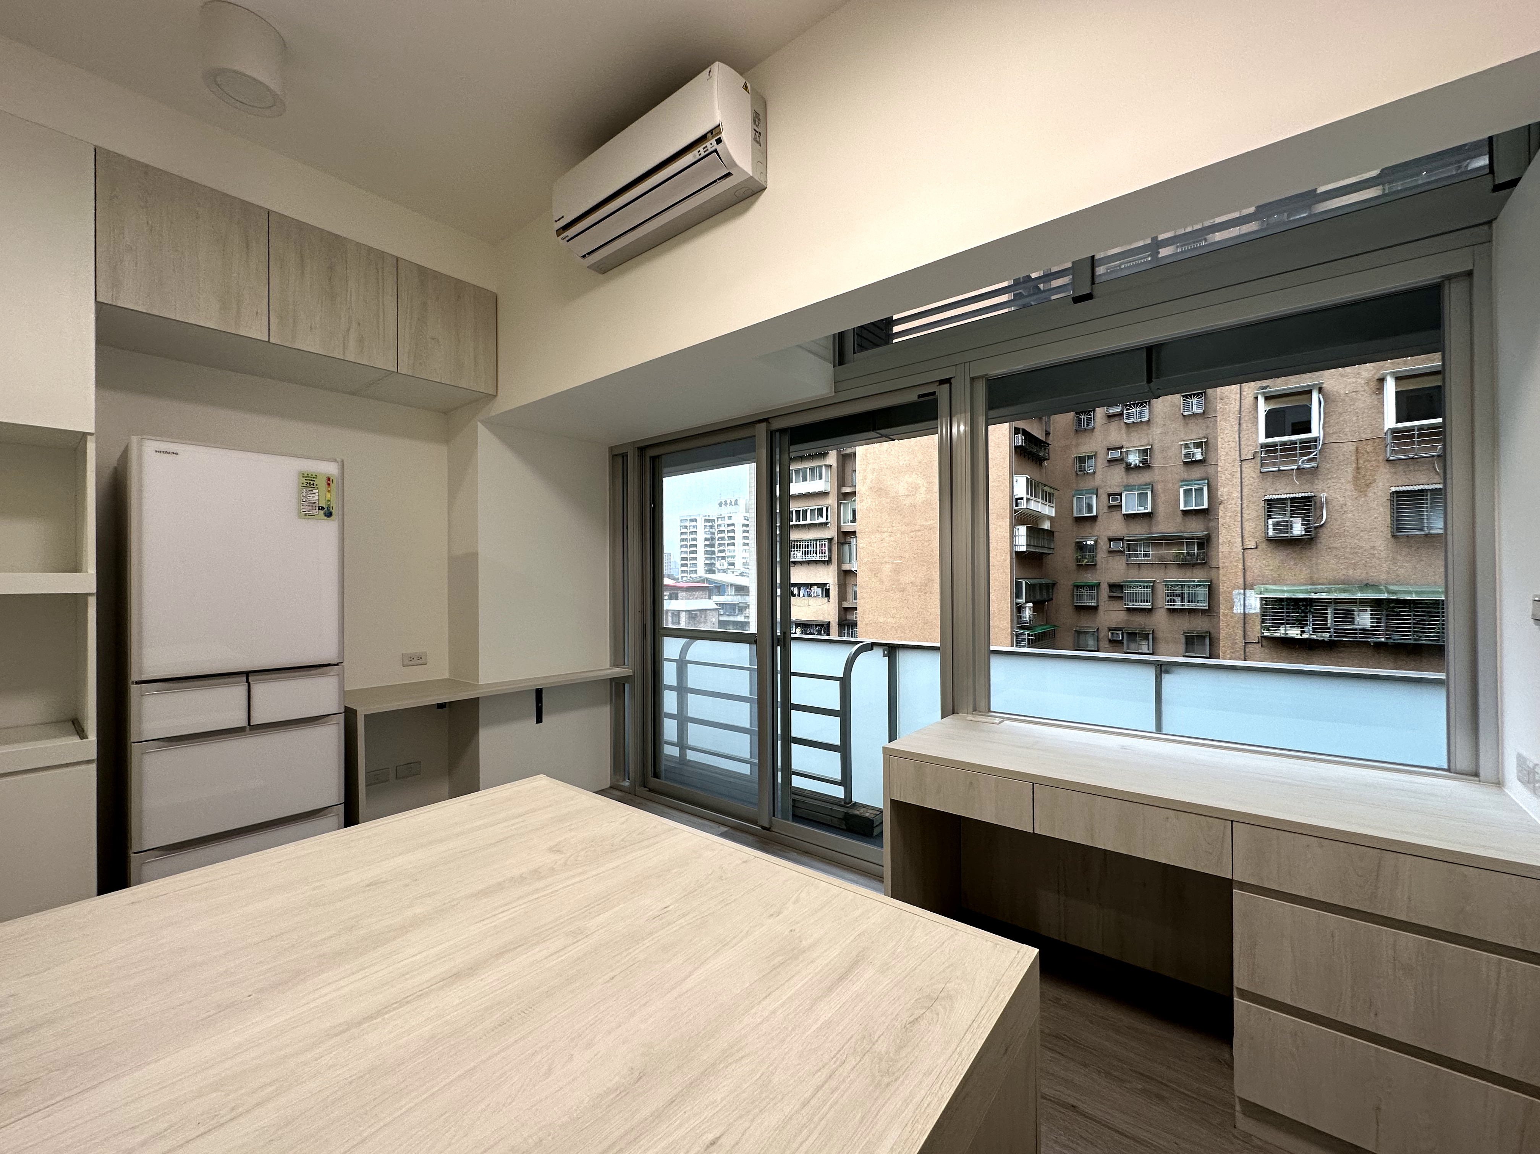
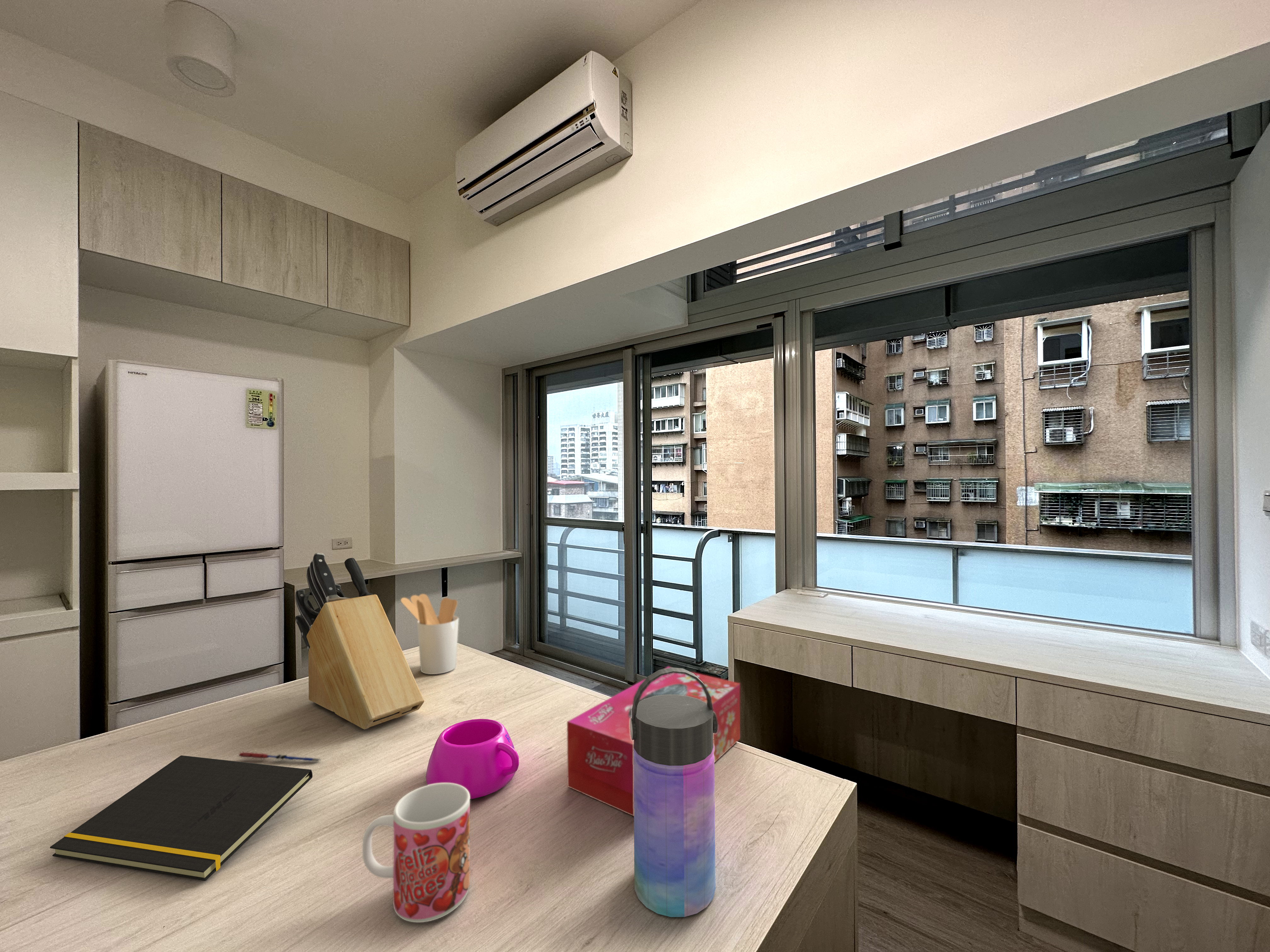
+ knife block [295,552,425,730]
+ tissue box [567,666,741,817]
+ mug [362,783,470,923]
+ utensil holder [400,593,459,675]
+ notepad [50,755,313,881]
+ pen [237,751,322,763]
+ water bottle [630,667,718,917]
+ bowl [426,719,519,799]
